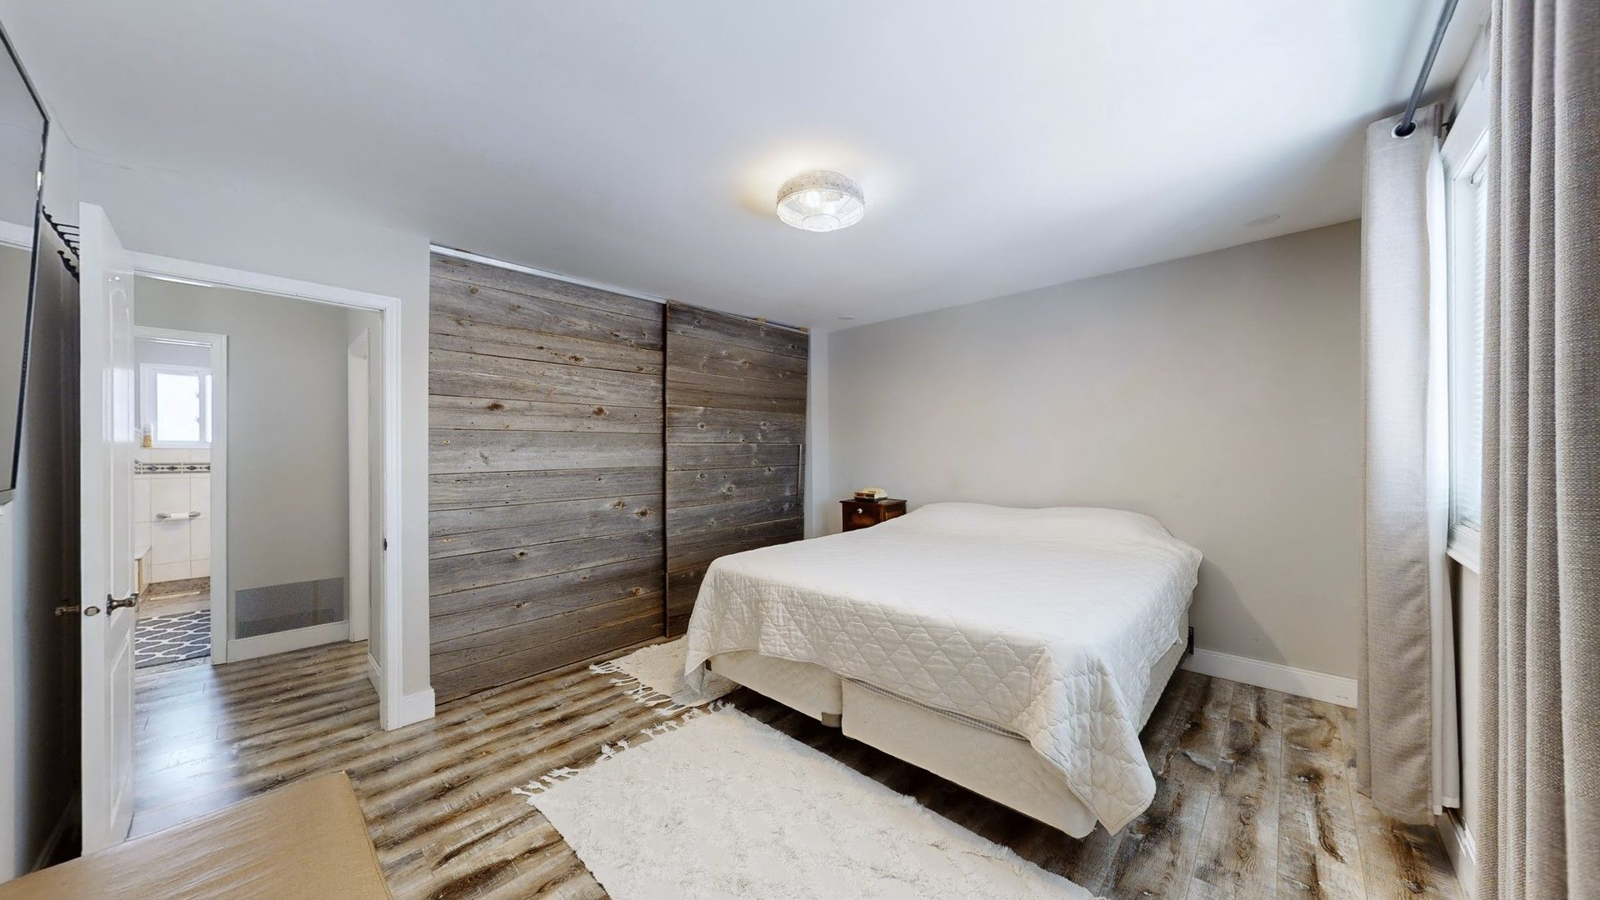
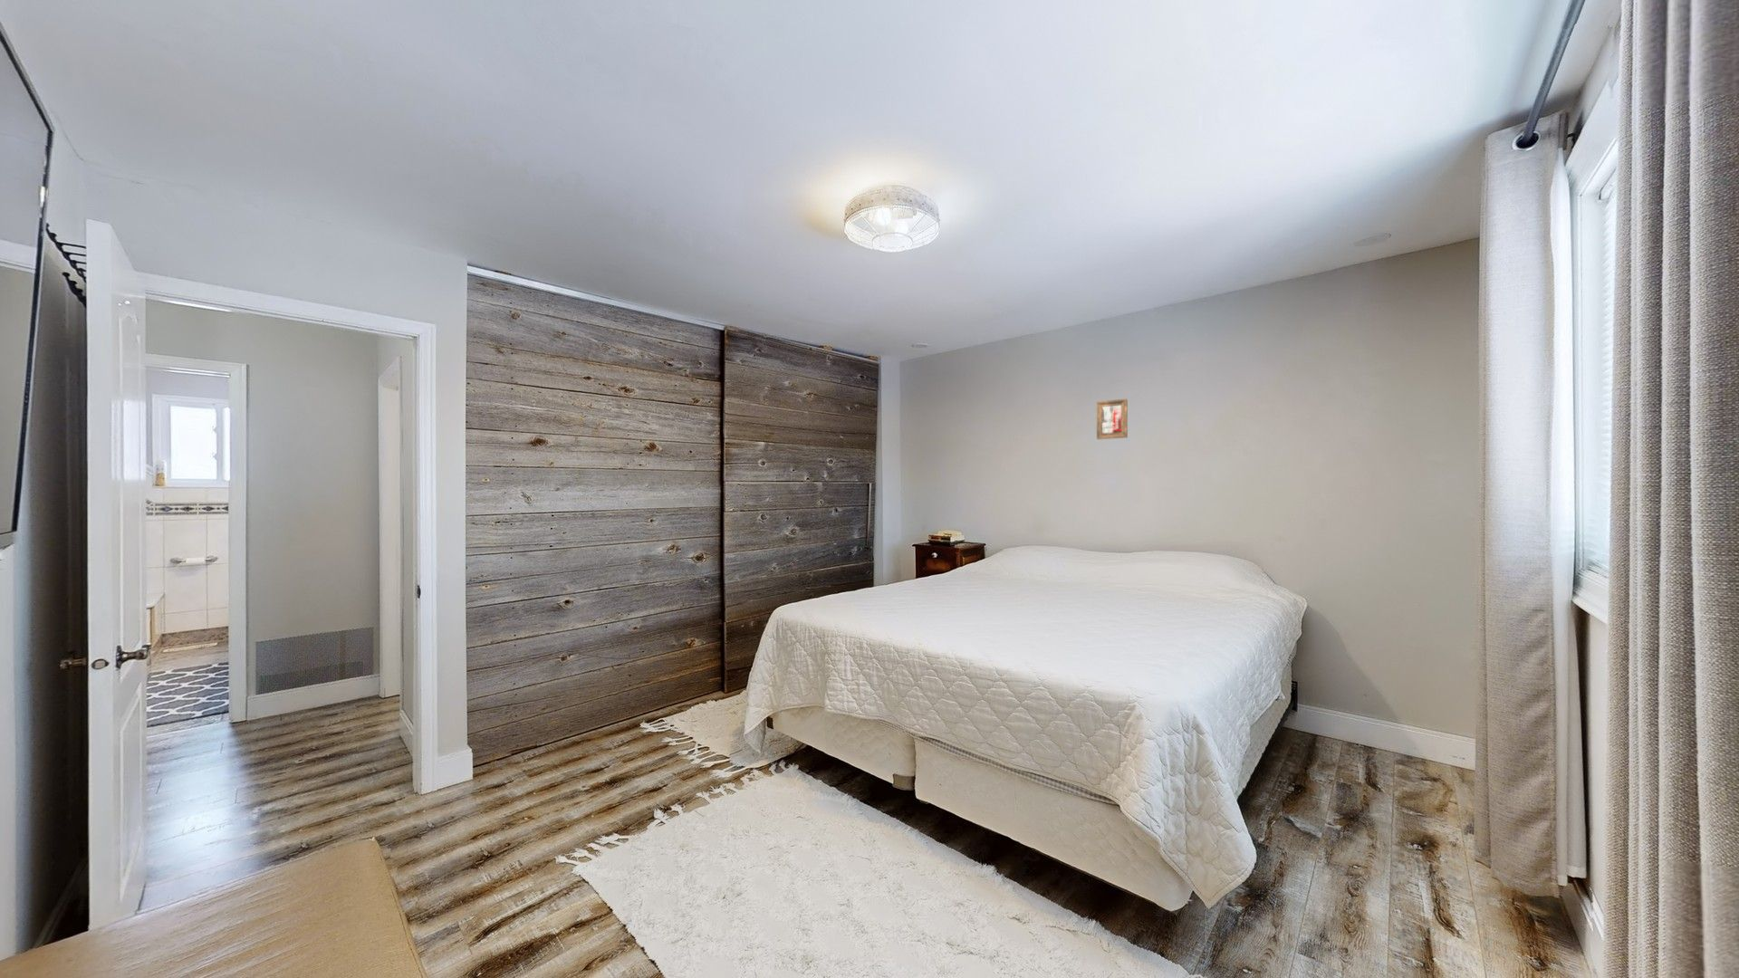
+ picture frame [1096,399,1129,441]
